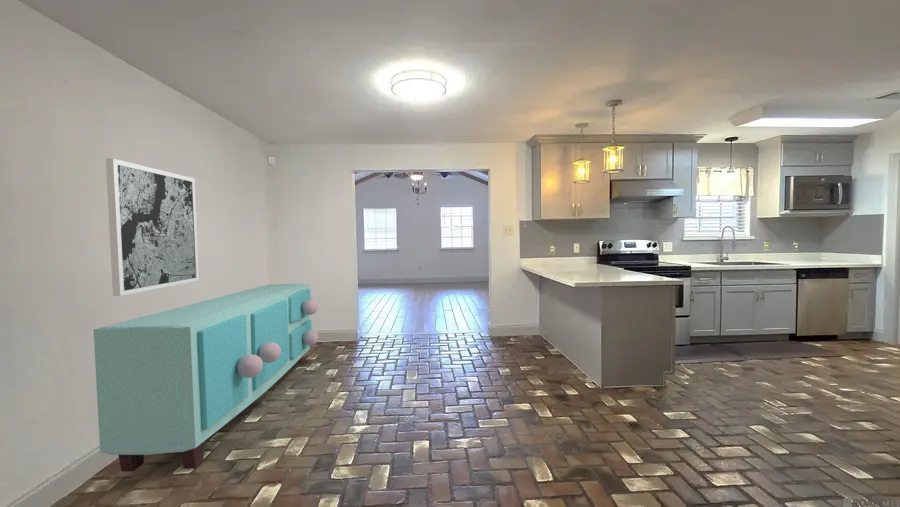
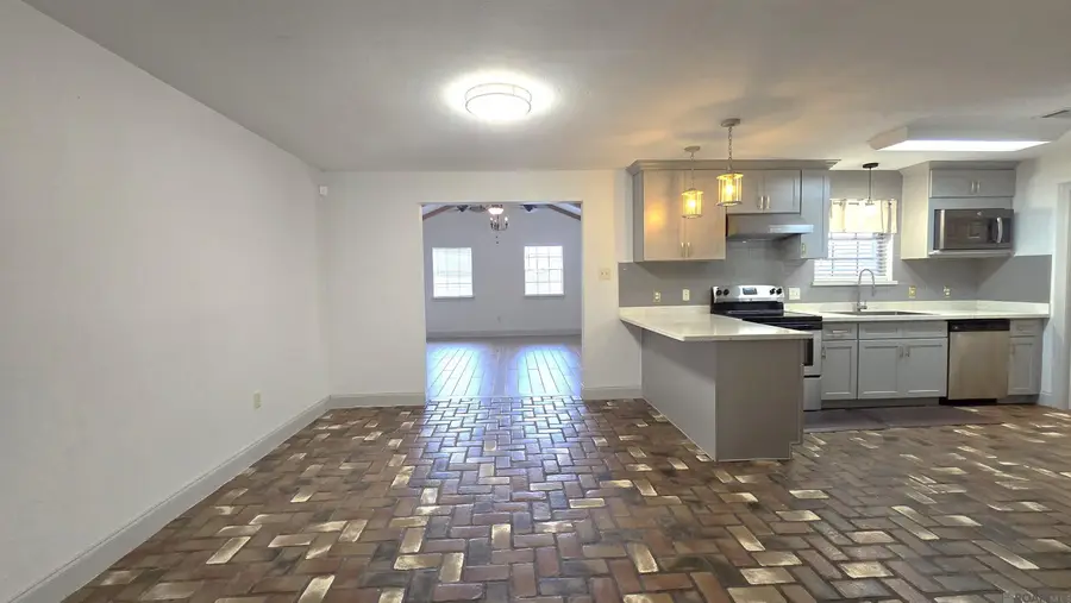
- wall art [105,158,200,297]
- sideboard [93,283,320,473]
